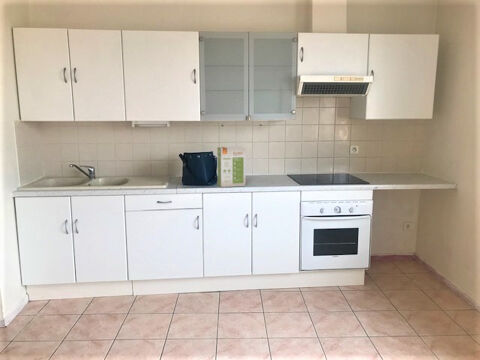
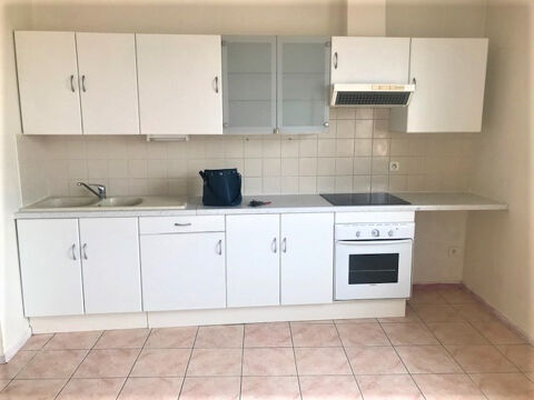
- food box [216,146,246,188]
